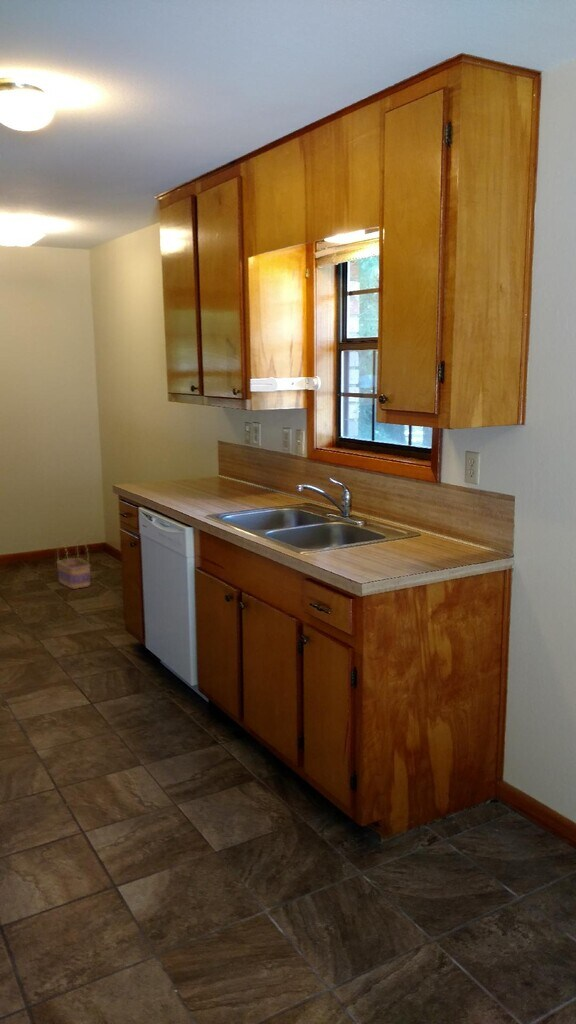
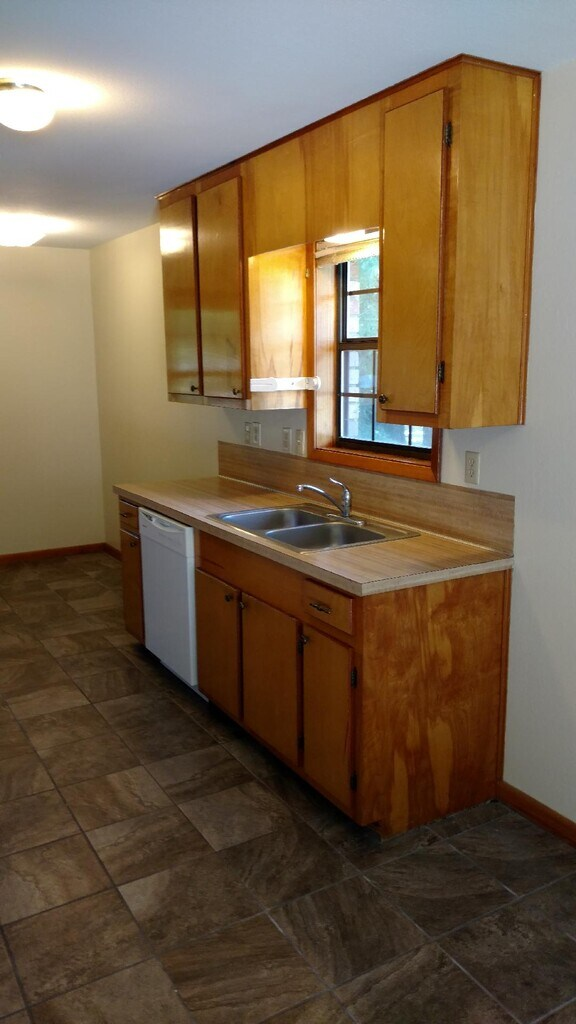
- basket [56,539,91,590]
